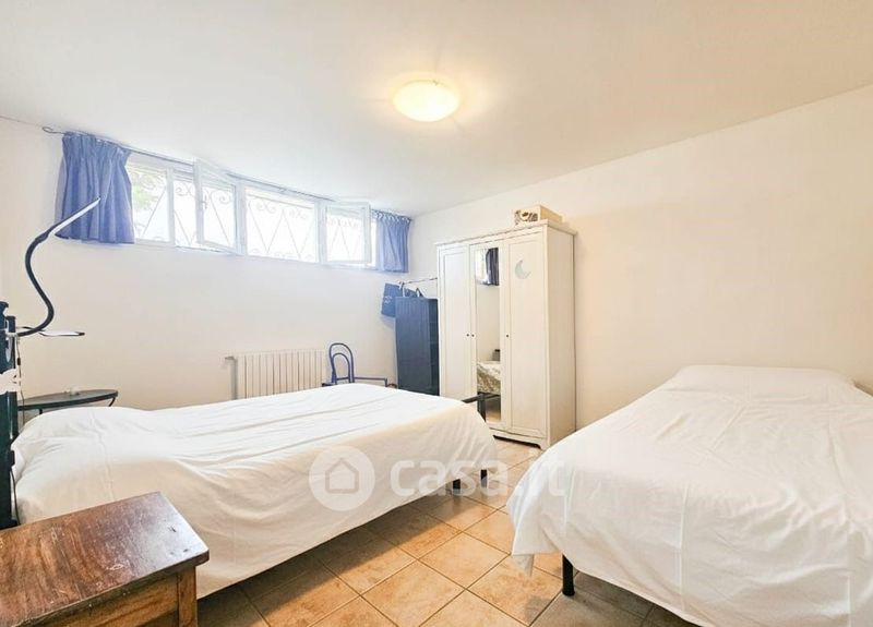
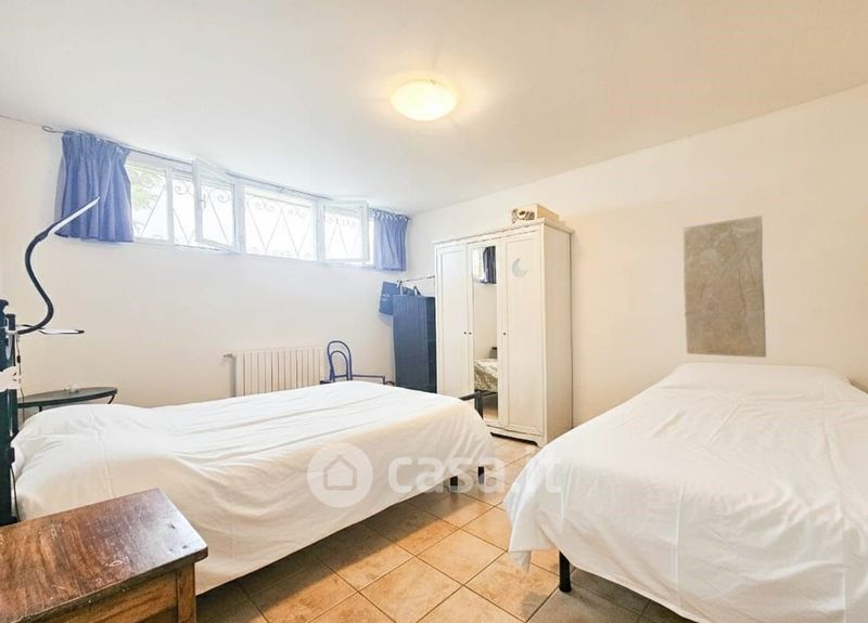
+ stone relief [681,215,768,359]
